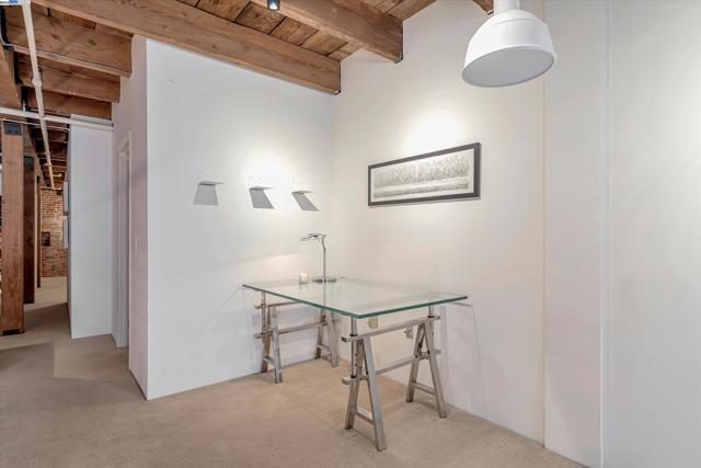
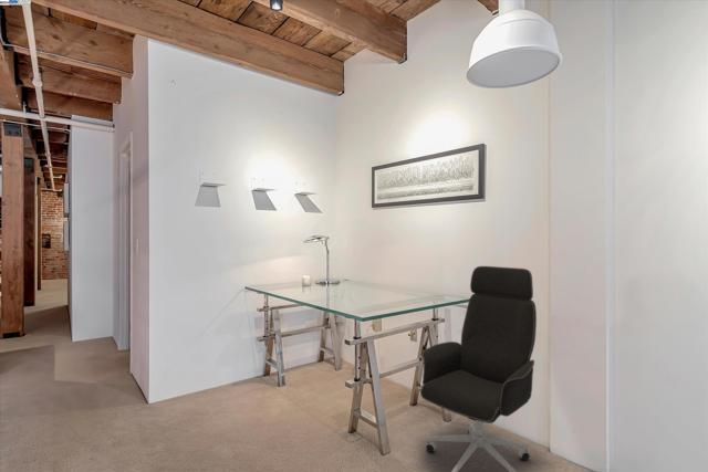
+ office chair [419,265,538,472]
